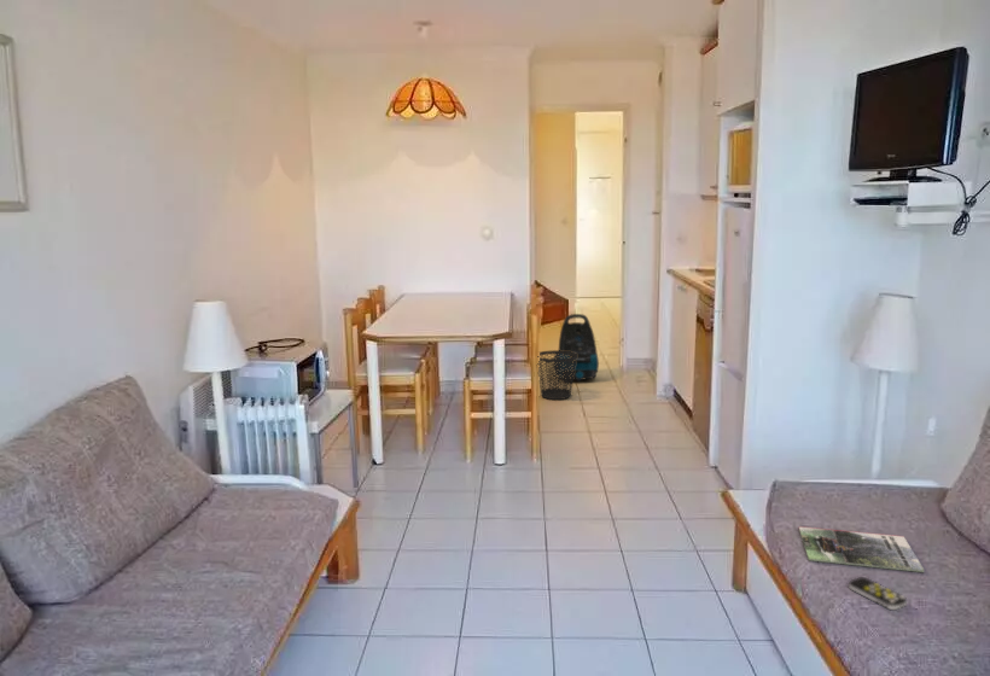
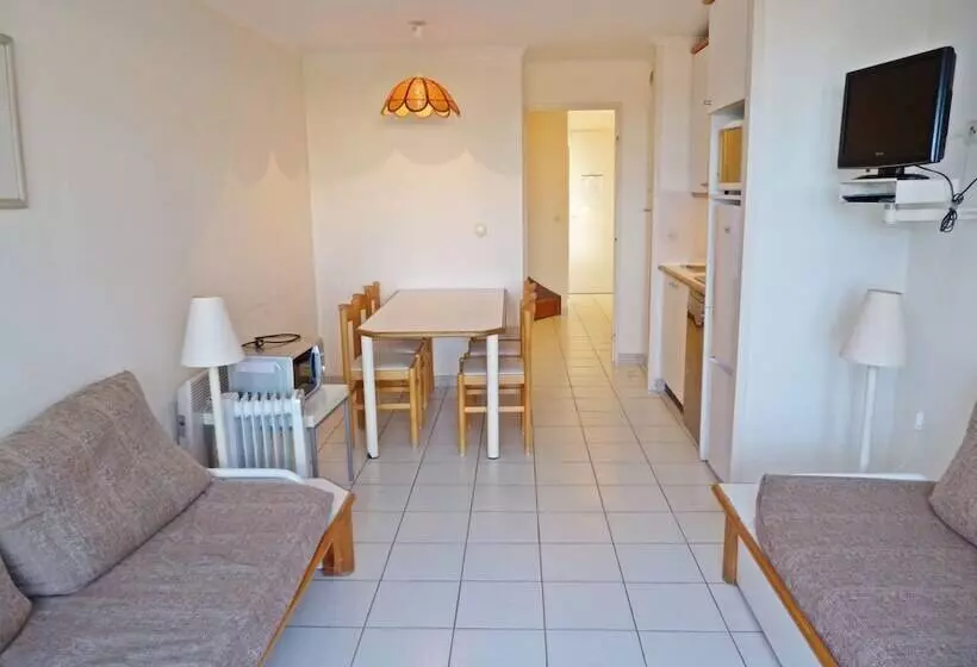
- vacuum cleaner [554,313,600,383]
- remote control [848,576,908,611]
- magazine [798,525,926,573]
- wastebasket [537,349,577,401]
